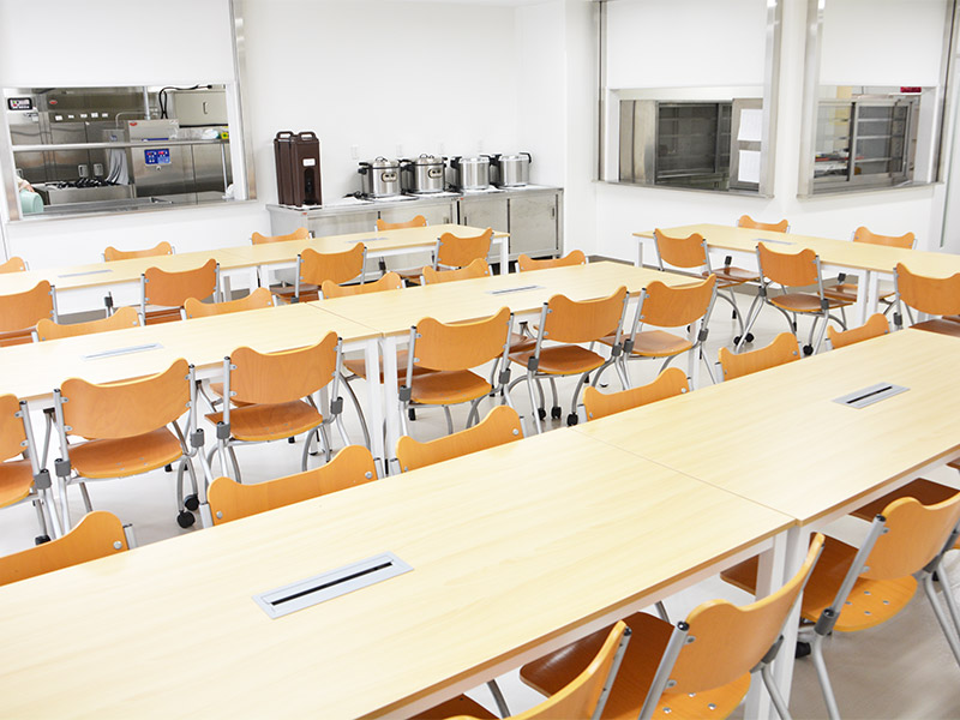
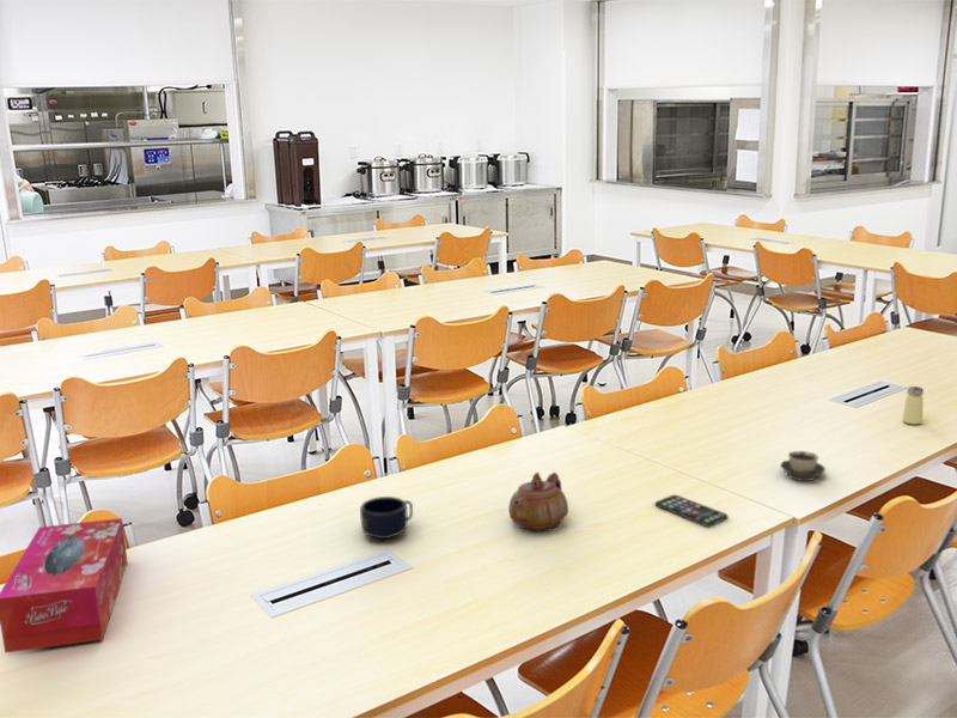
+ teapot [507,471,569,533]
+ cup [779,450,827,482]
+ saltshaker [901,385,925,426]
+ smartphone [654,494,729,528]
+ tissue box [0,517,129,655]
+ mug [359,495,414,540]
